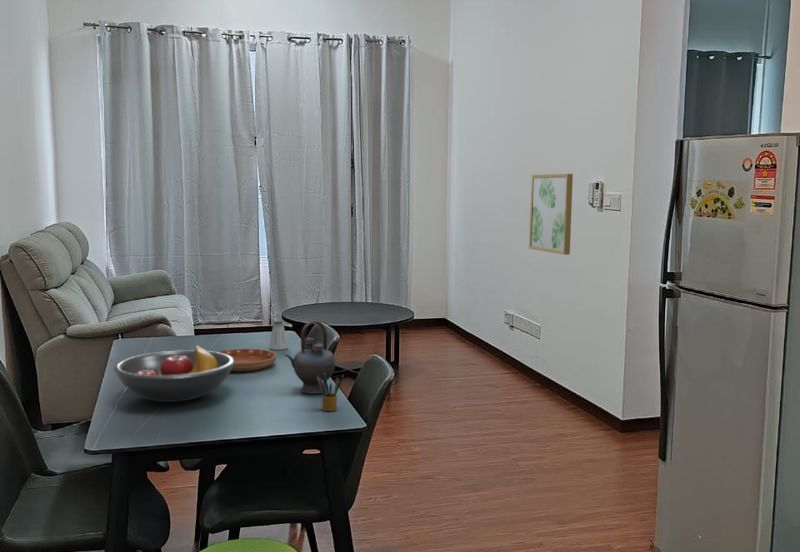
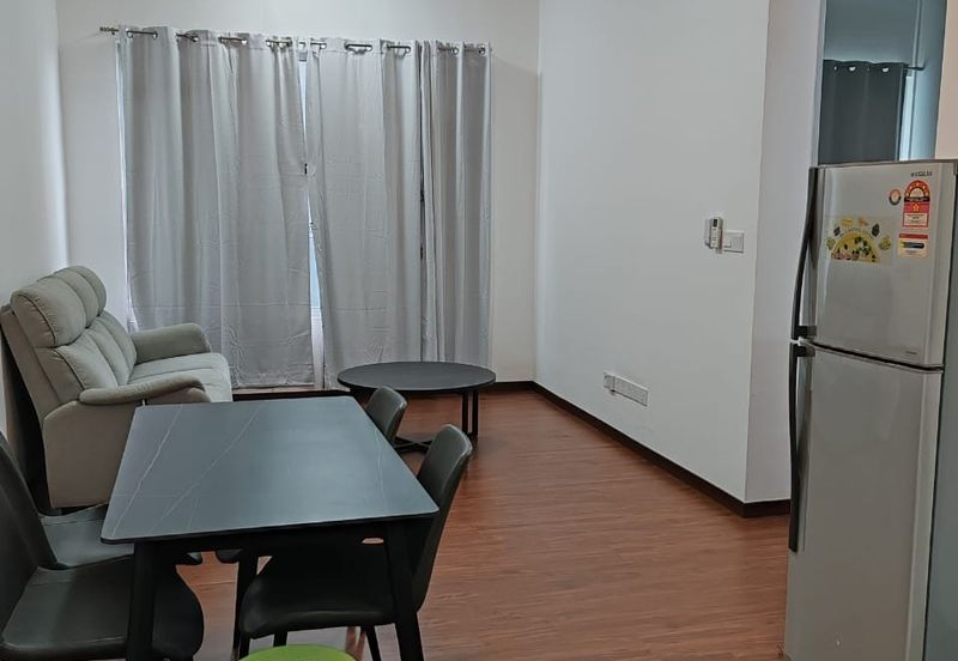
- saucer [216,348,277,372]
- pencil box [317,373,345,412]
- saltshaker [268,320,289,351]
- wall art [528,173,574,256]
- teapot [284,320,336,395]
- fruit bowl [113,344,235,403]
